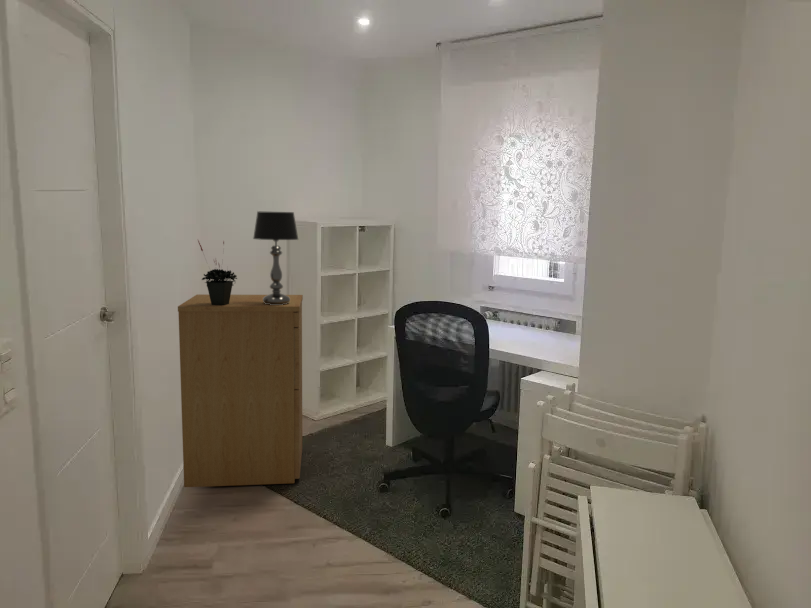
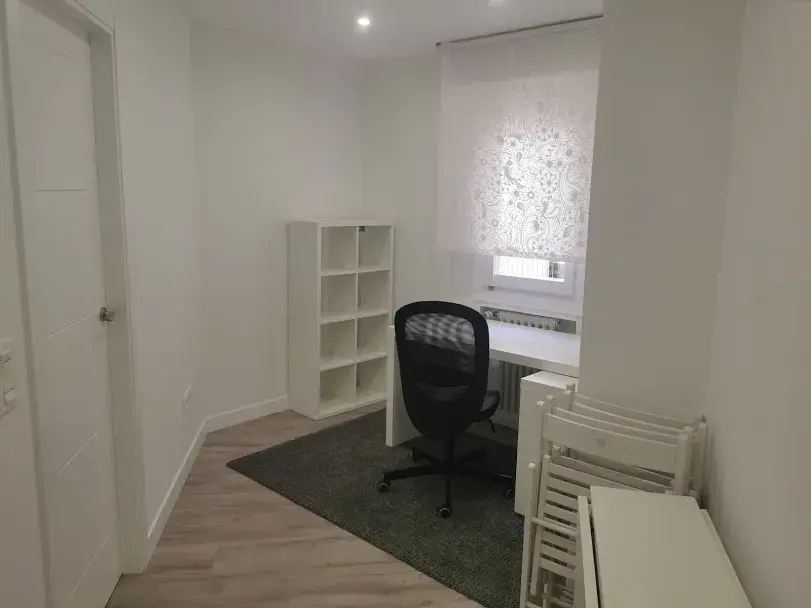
- filing cabinet [177,294,304,488]
- potted plant [197,239,238,306]
- table lamp [252,210,299,305]
